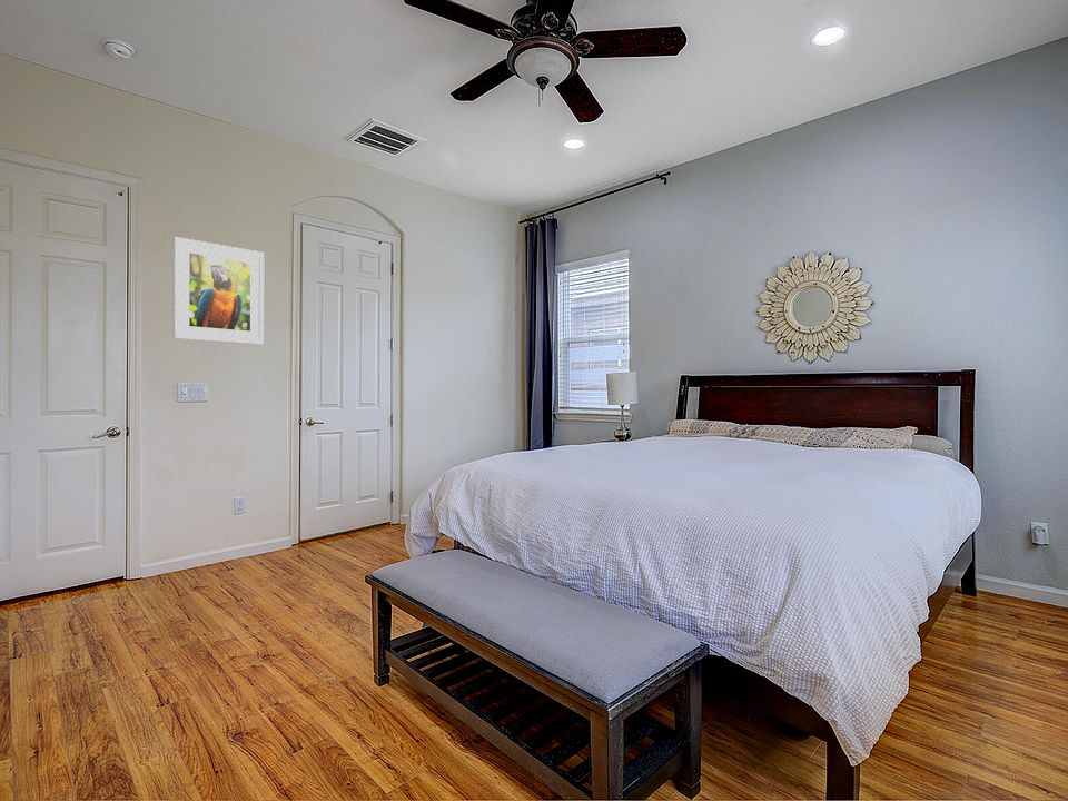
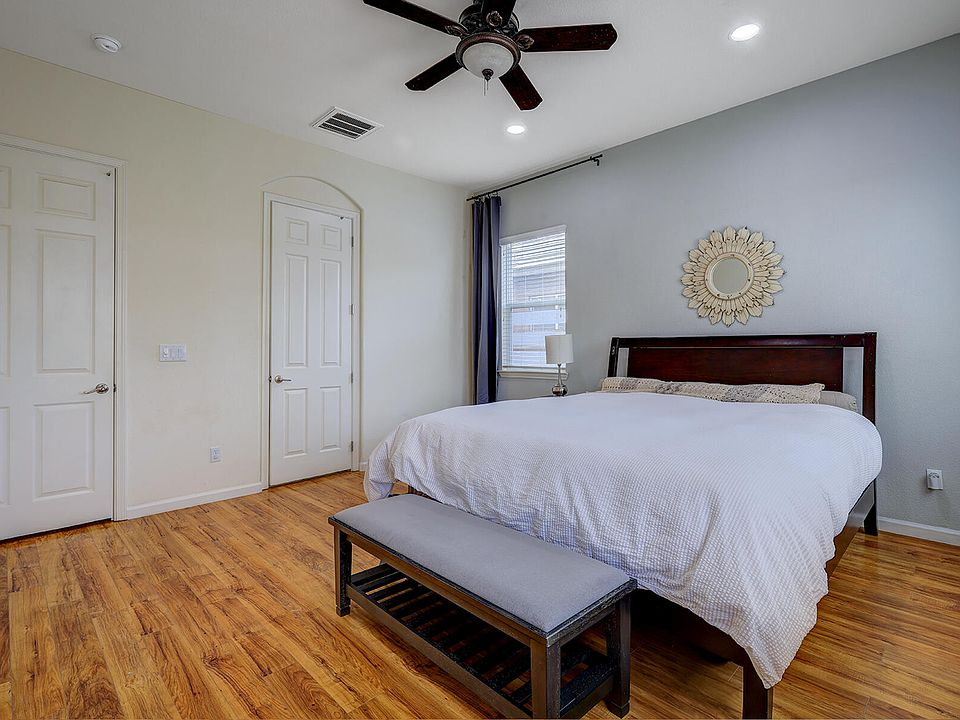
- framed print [172,236,265,346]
